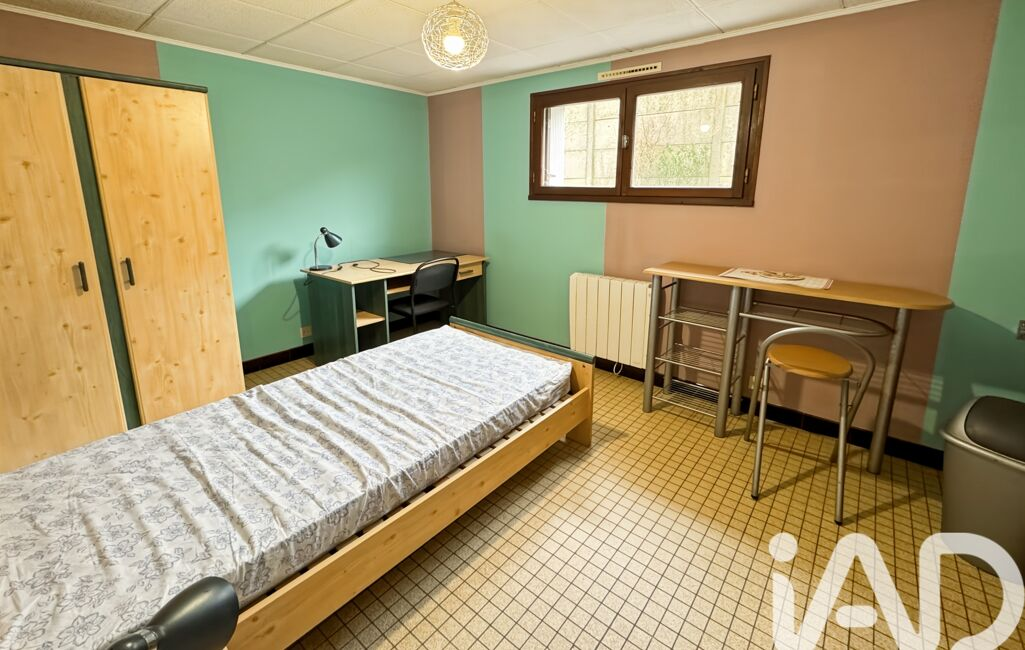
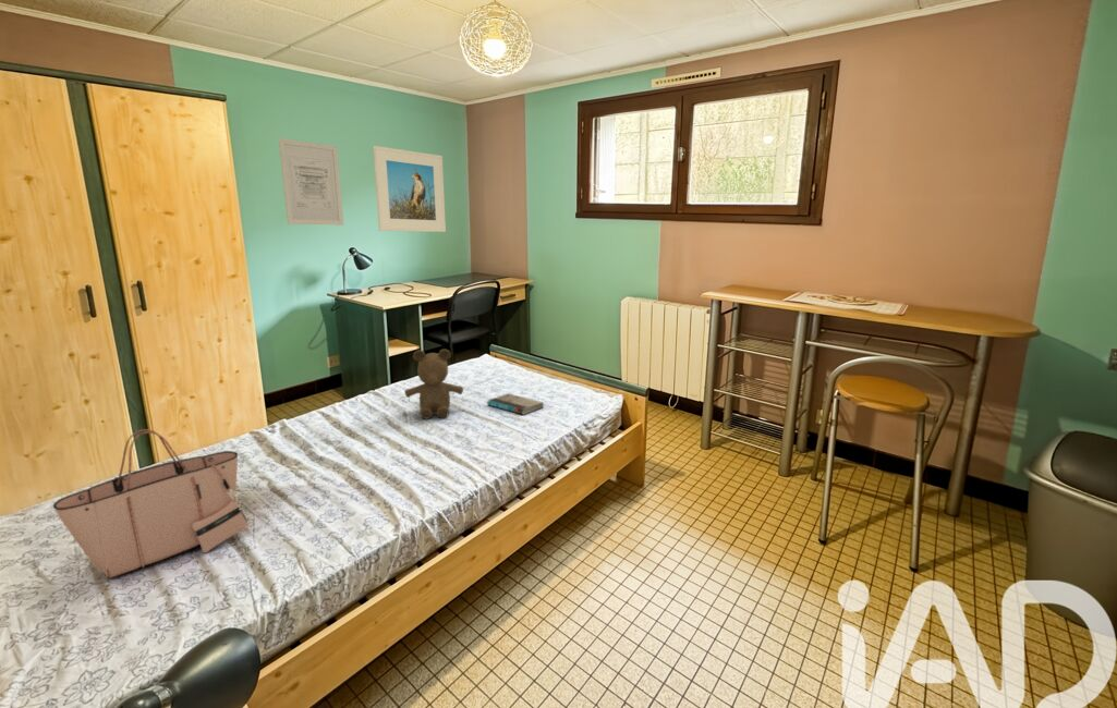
+ book [486,392,545,416]
+ teddy bear [403,347,464,420]
+ wall art [278,137,344,227]
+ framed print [372,145,447,233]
+ tote bag [52,428,250,578]
